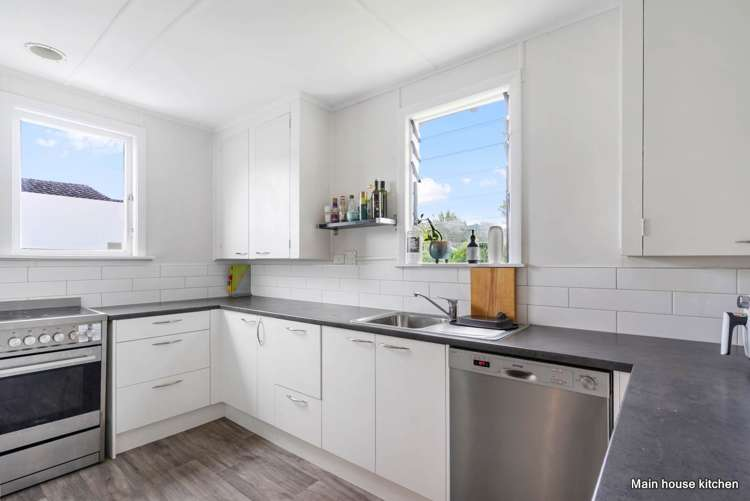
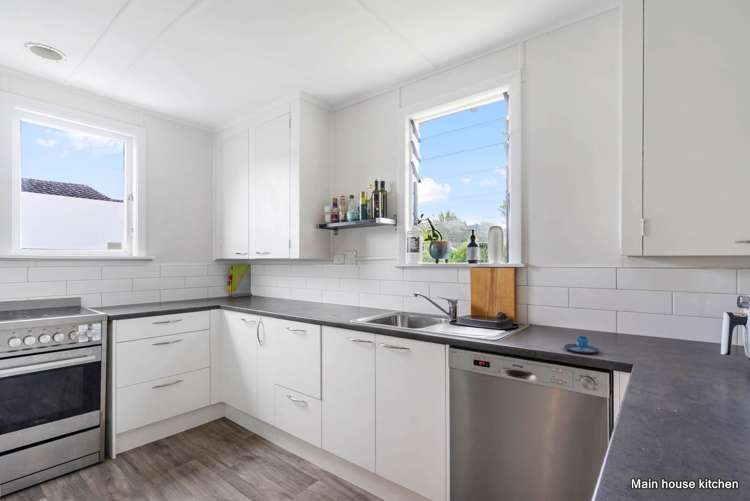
+ mug [563,335,601,354]
